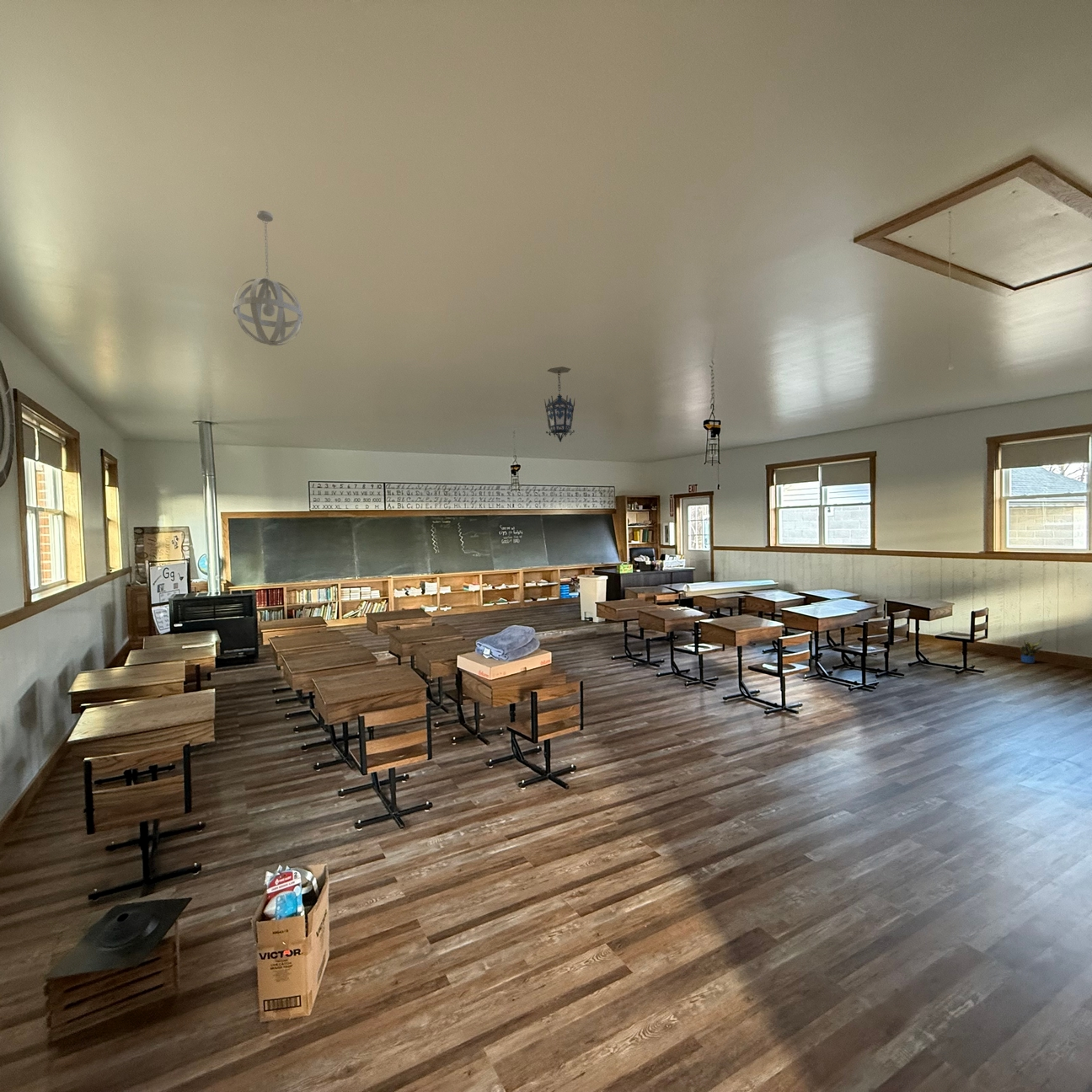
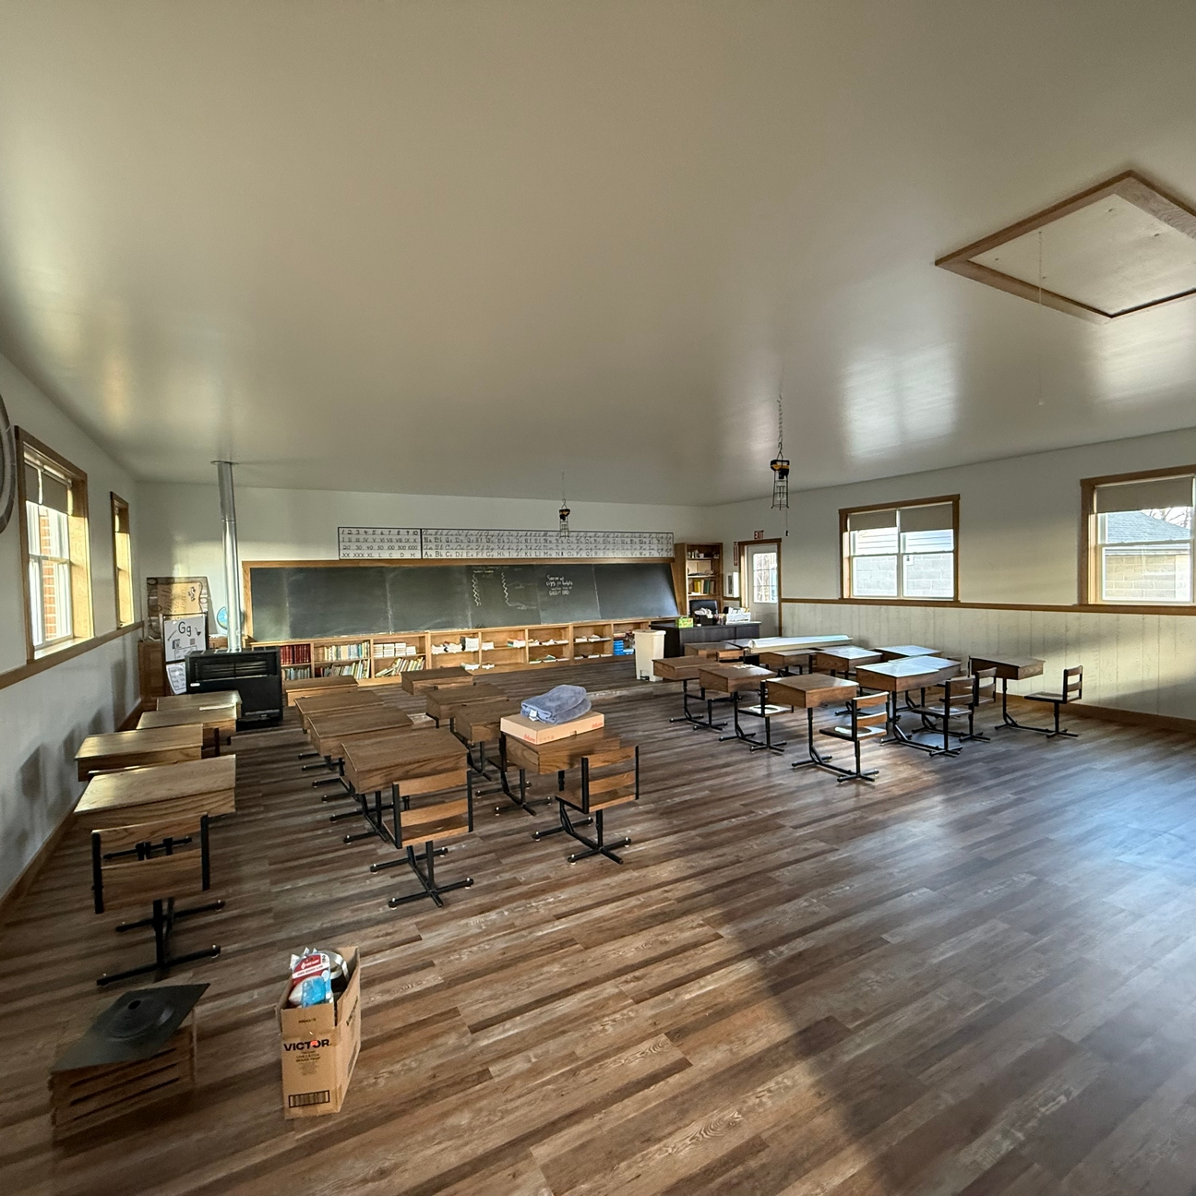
- potted plant [1019,638,1043,664]
- pendant light [232,210,304,346]
- hanging lantern [543,366,575,442]
